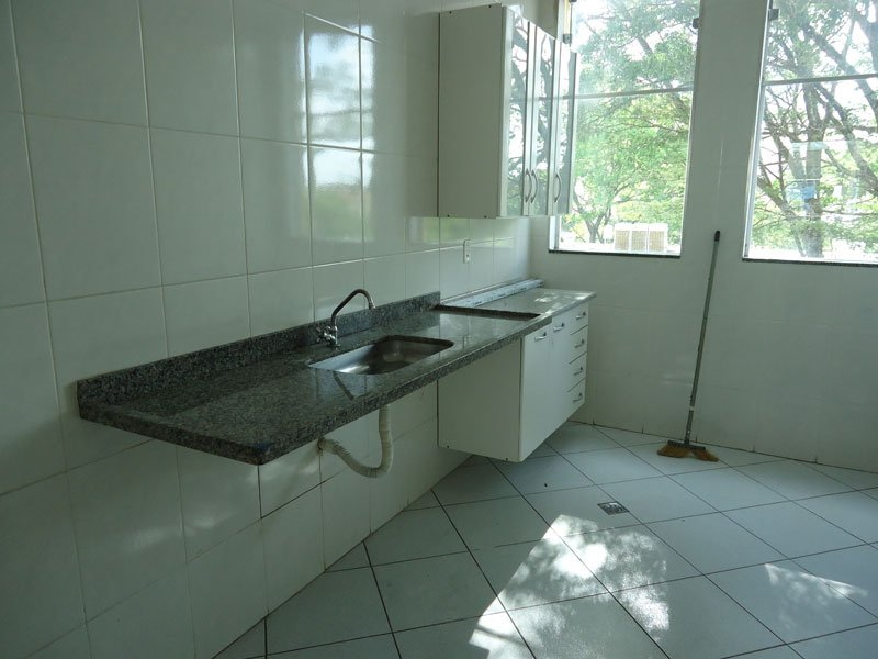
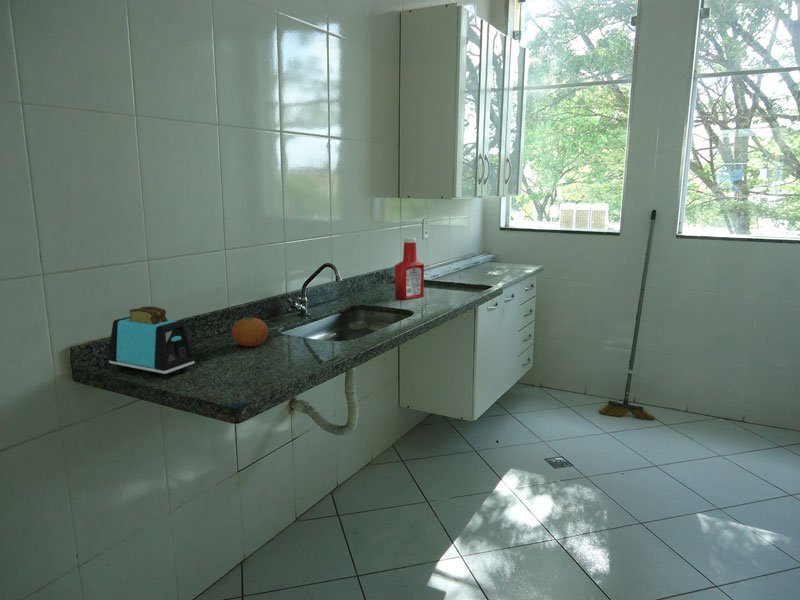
+ soap bottle [394,237,425,300]
+ fruit [231,317,269,348]
+ toaster [107,305,196,380]
